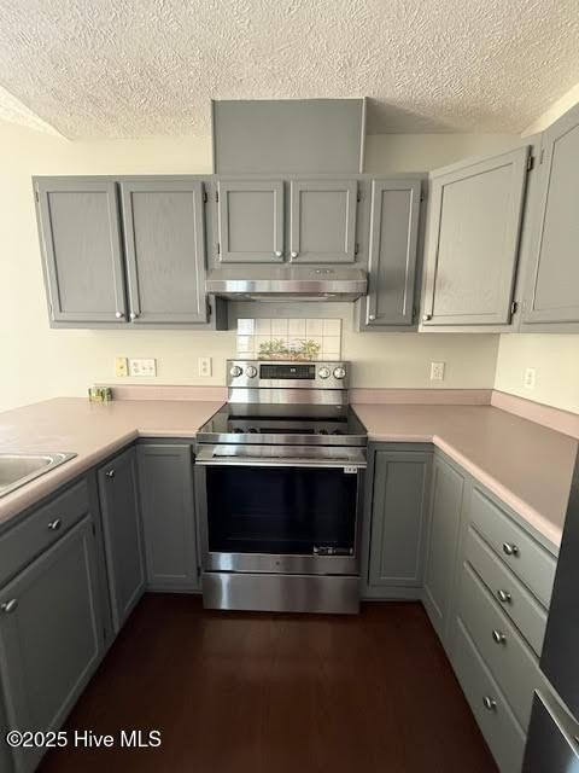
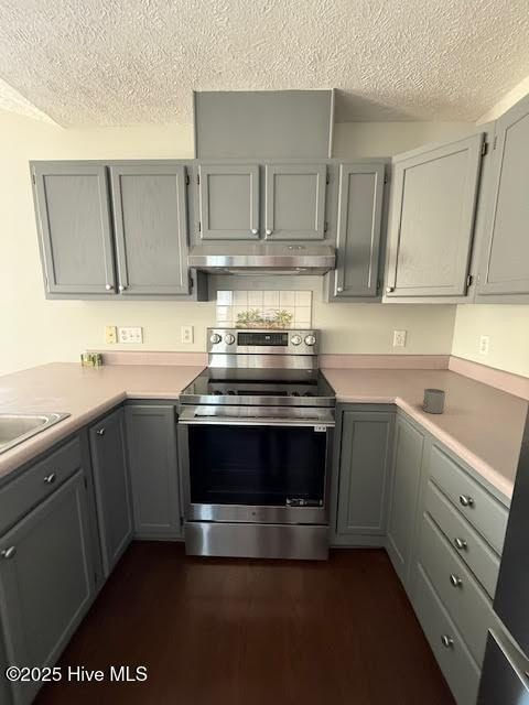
+ mug [422,388,446,414]
